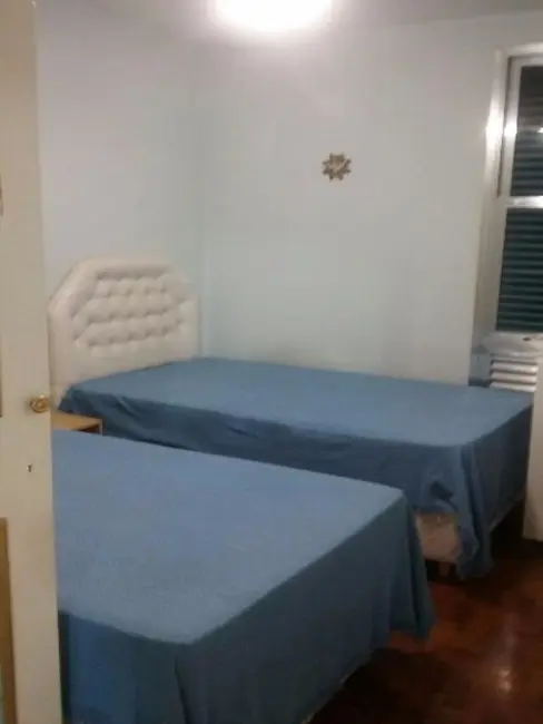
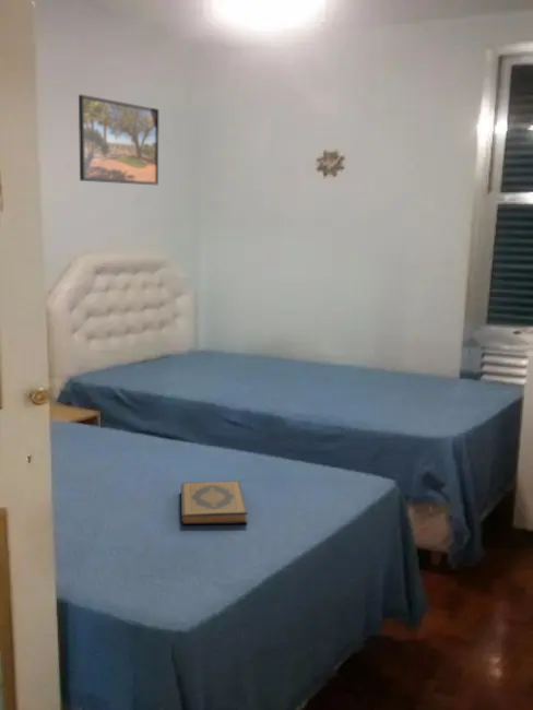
+ hardback book [180,480,248,525]
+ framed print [78,94,159,186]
